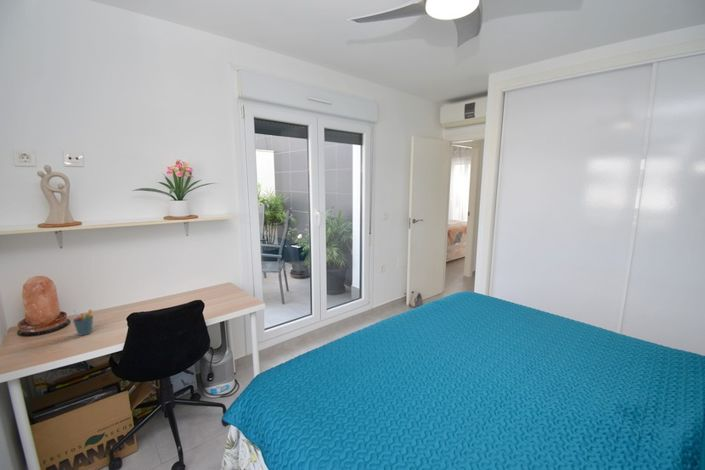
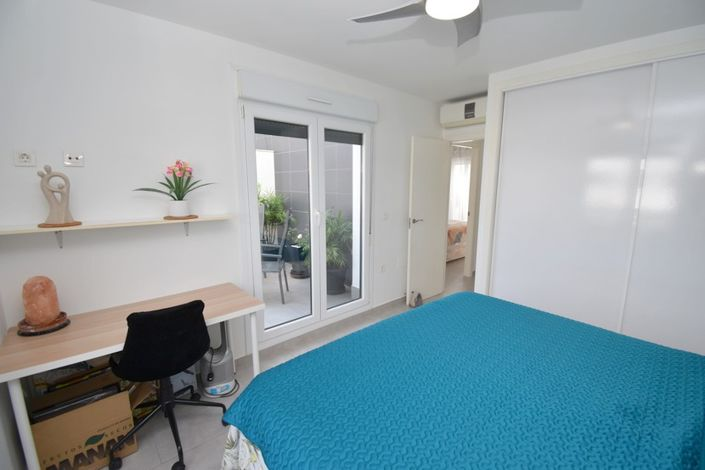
- pen holder [72,308,94,337]
